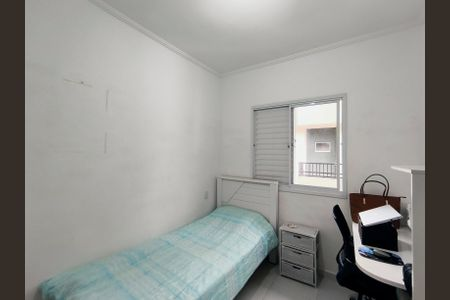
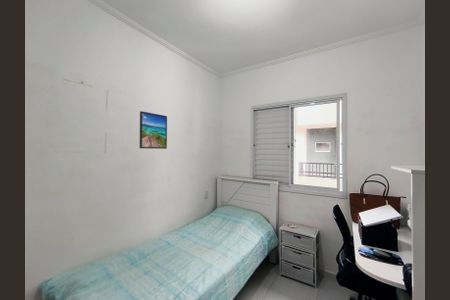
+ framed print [139,110,168,150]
